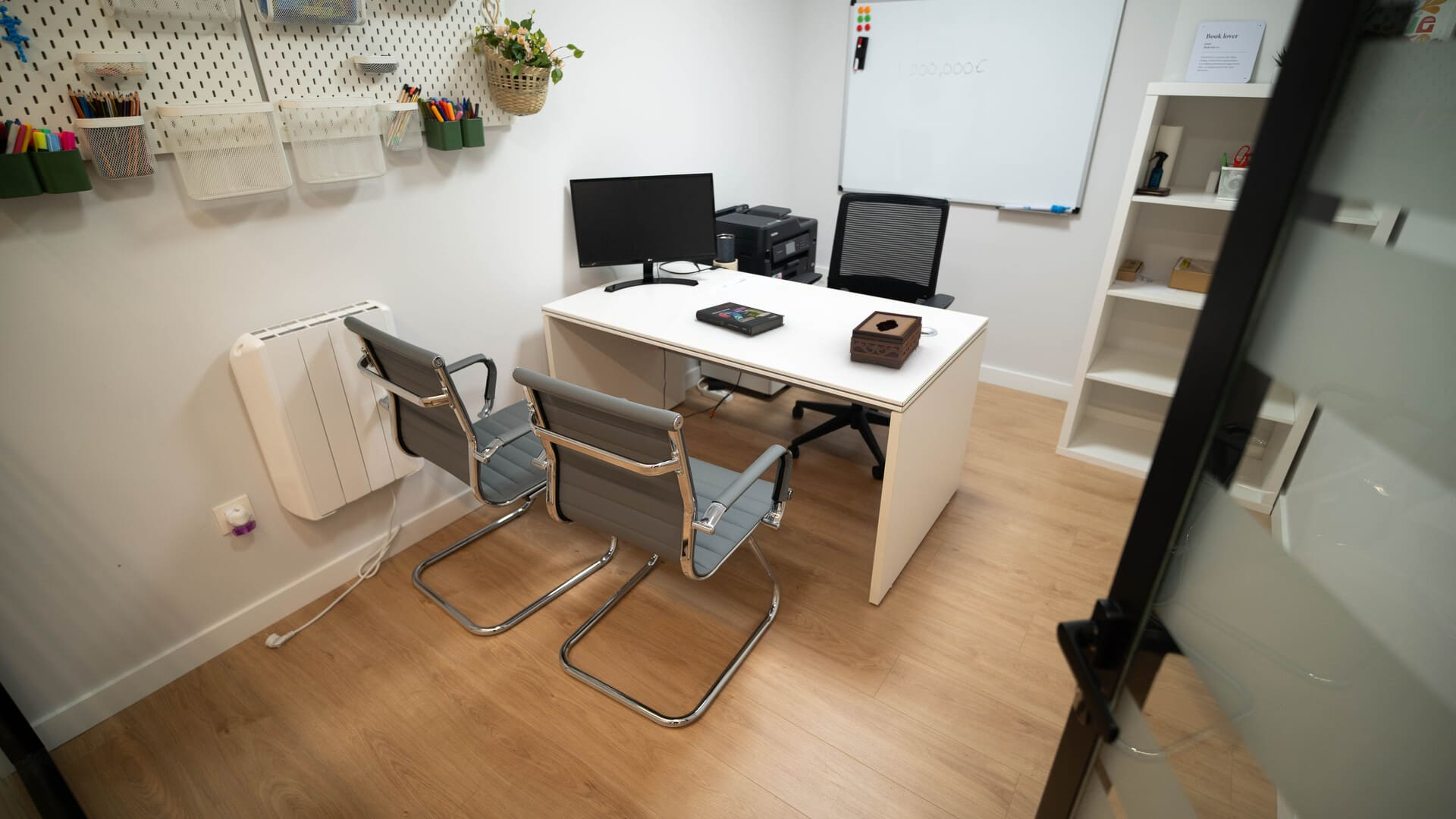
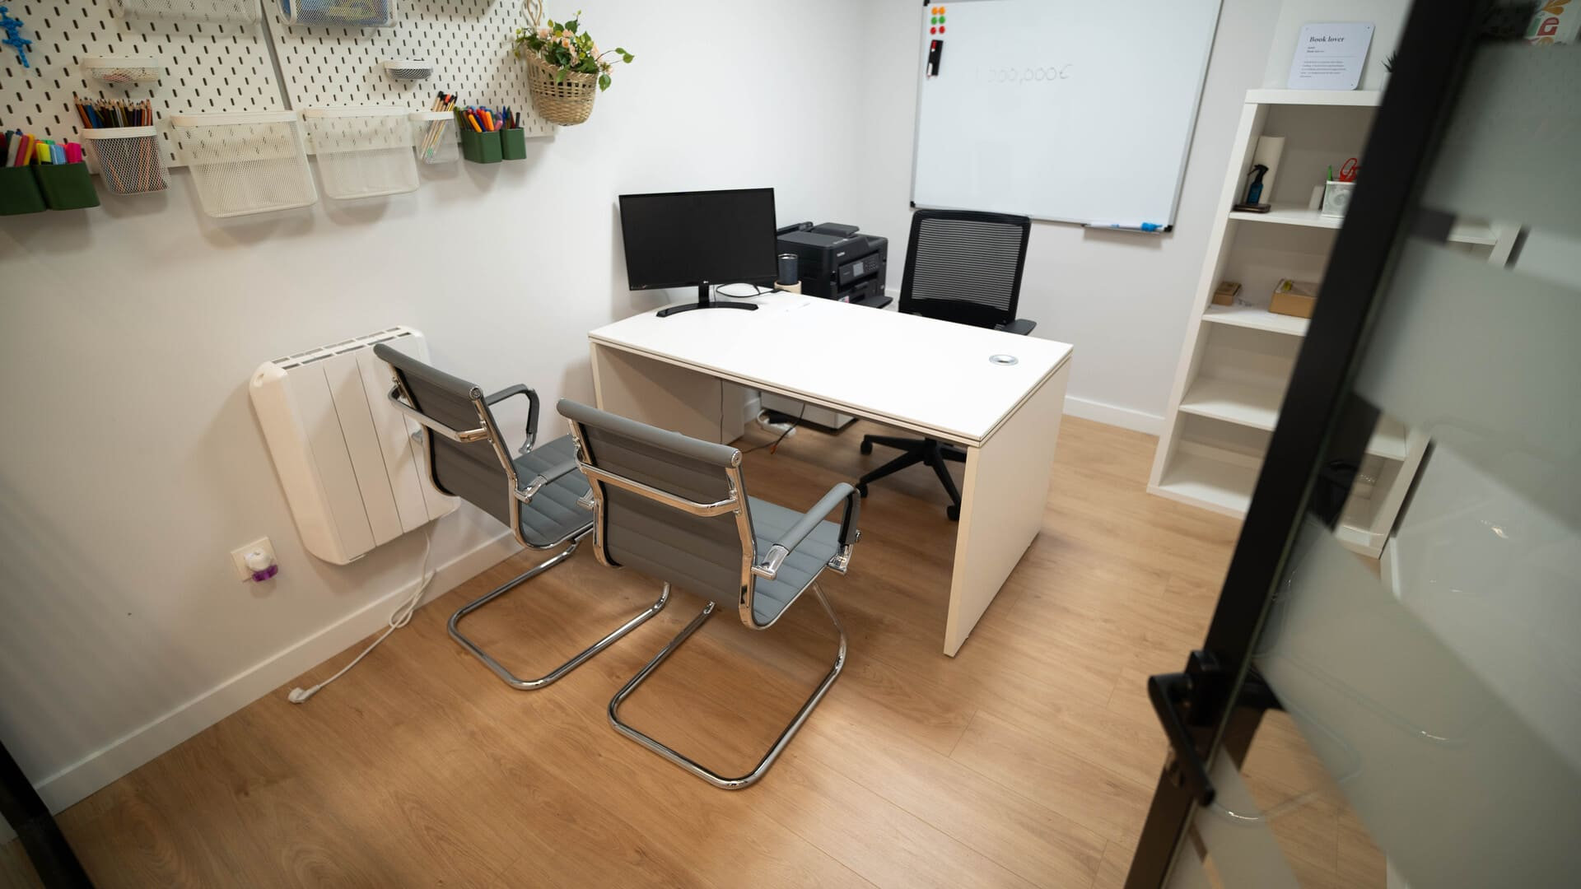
- tissue box [849,310,923,369]
- book [695,301,786,336]
